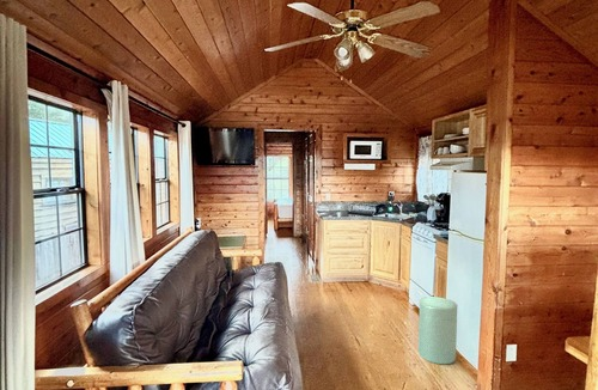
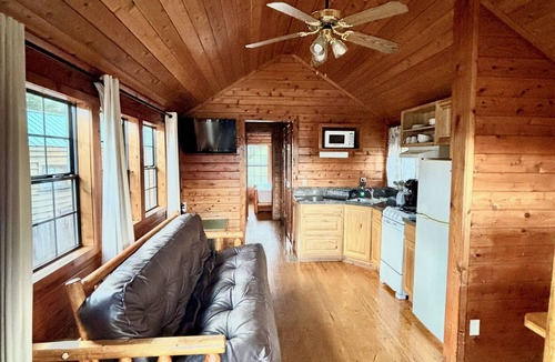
- trash can [417,295,458,365]
